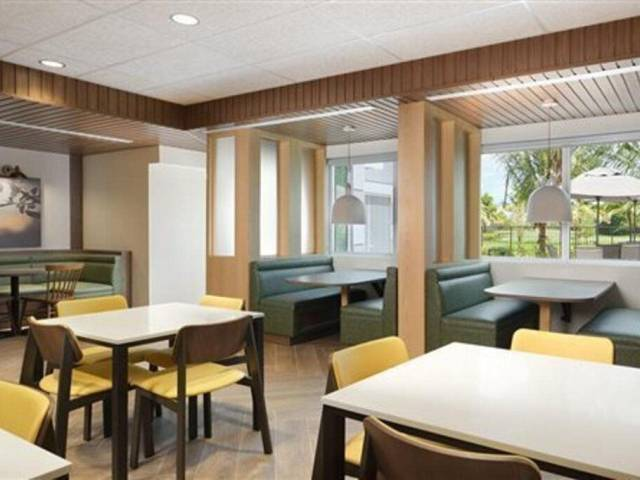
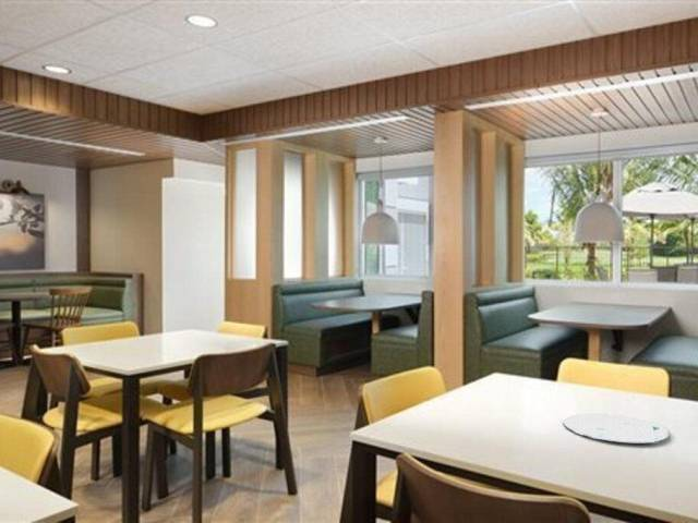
+ plate [562,412,671,443]
